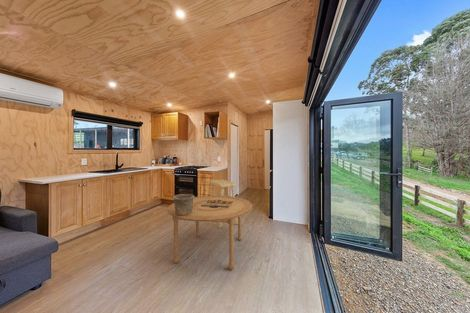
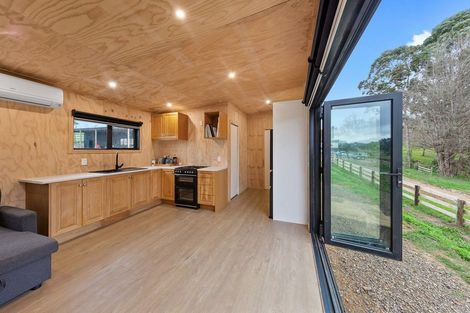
- dining table [166,195,254,271]
- stool [209,179,238,229]
- ceramic pot [172,193,195,215]
